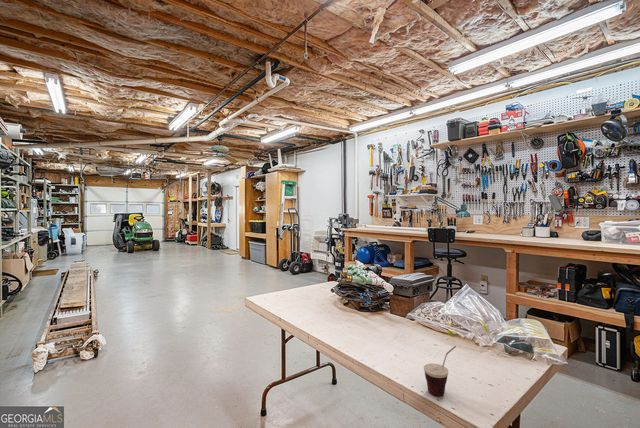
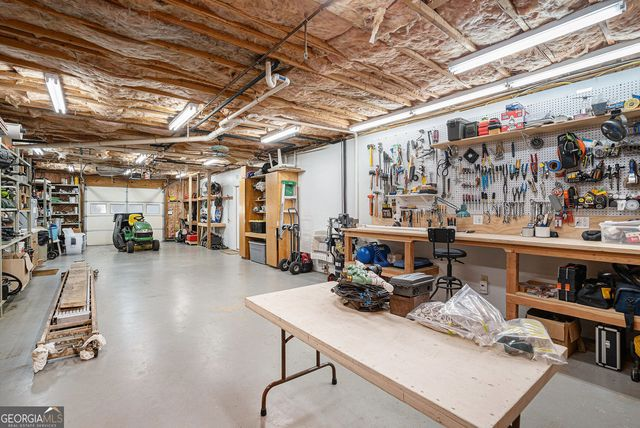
- cup [423,345,457,397]
